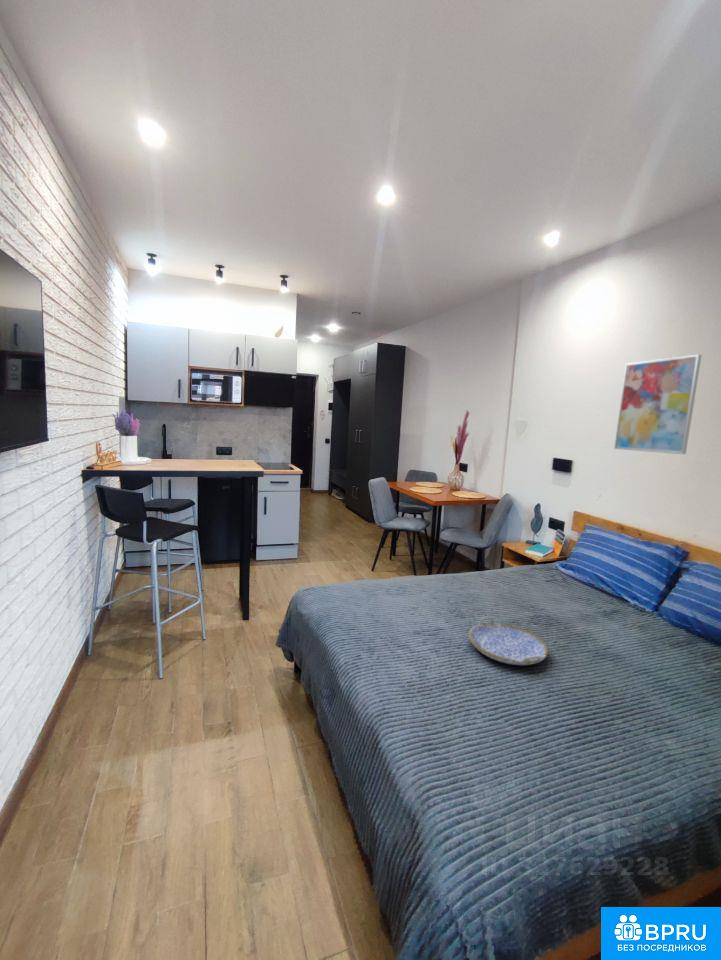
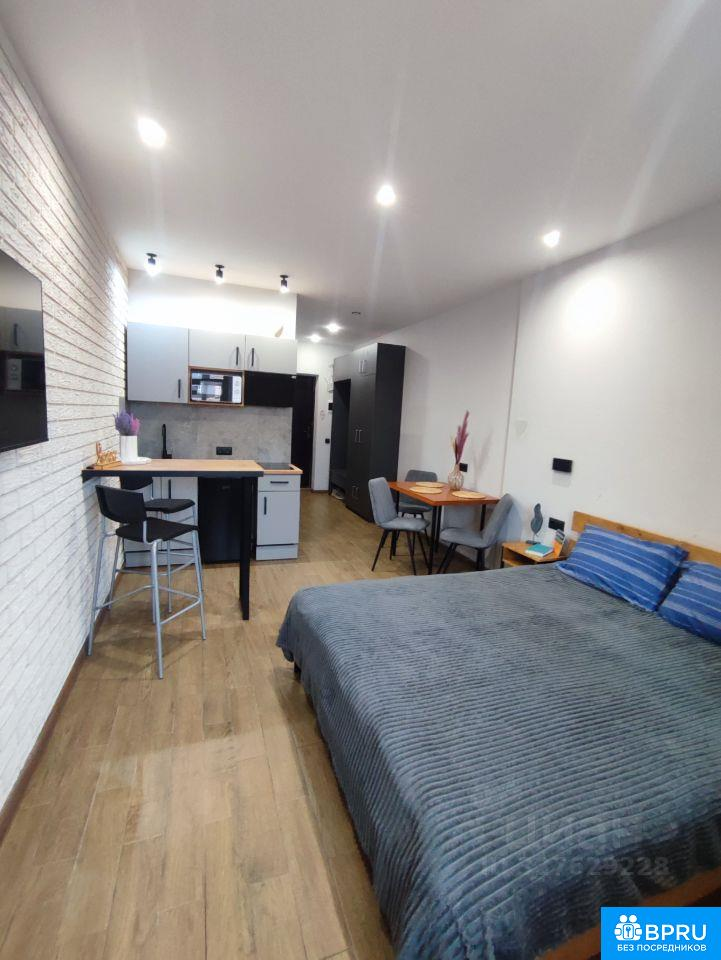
- wall art [613,353,703,455]
- serving tray [467,616,549,666]
